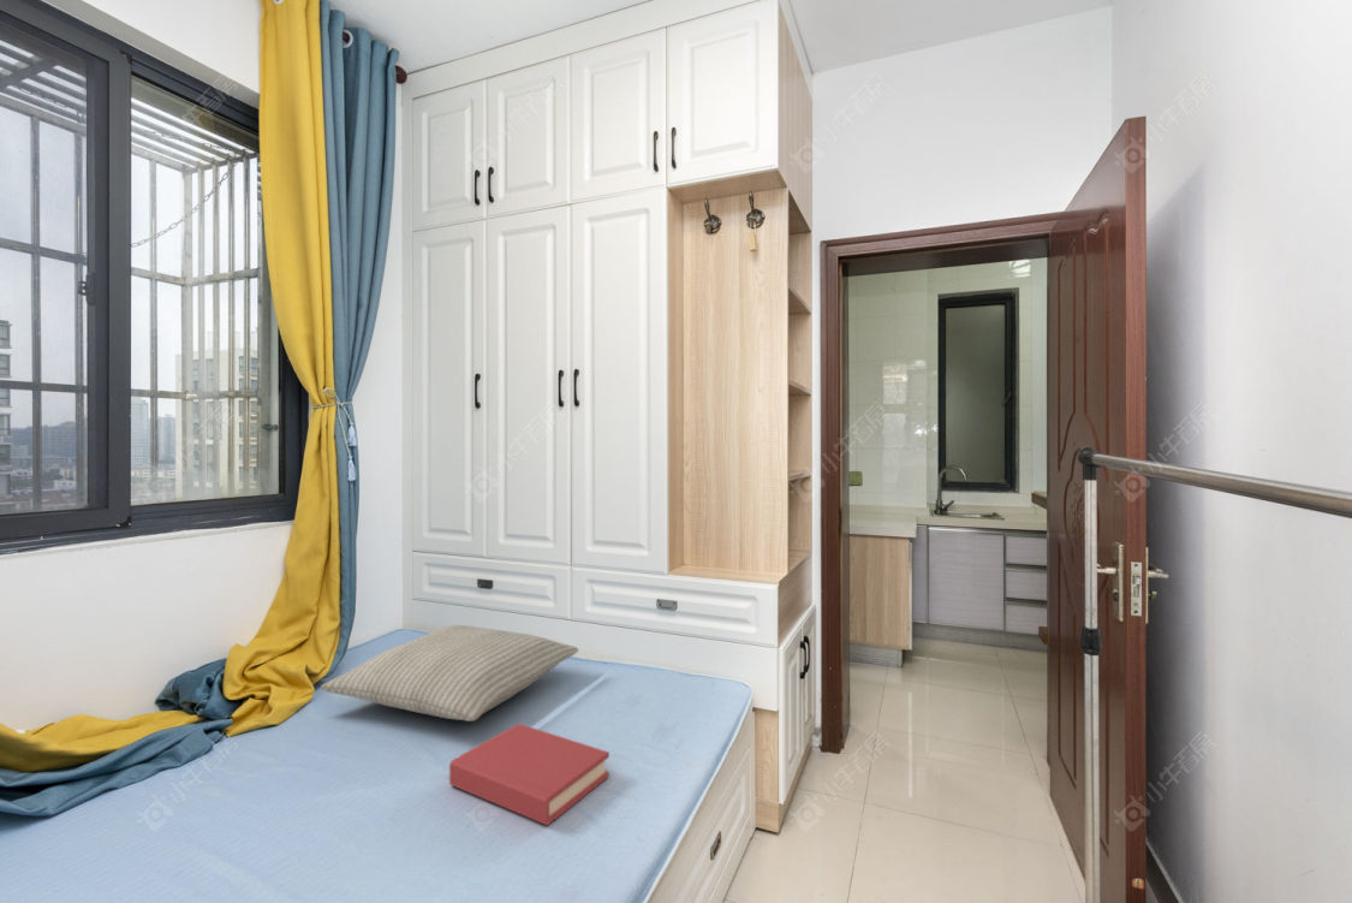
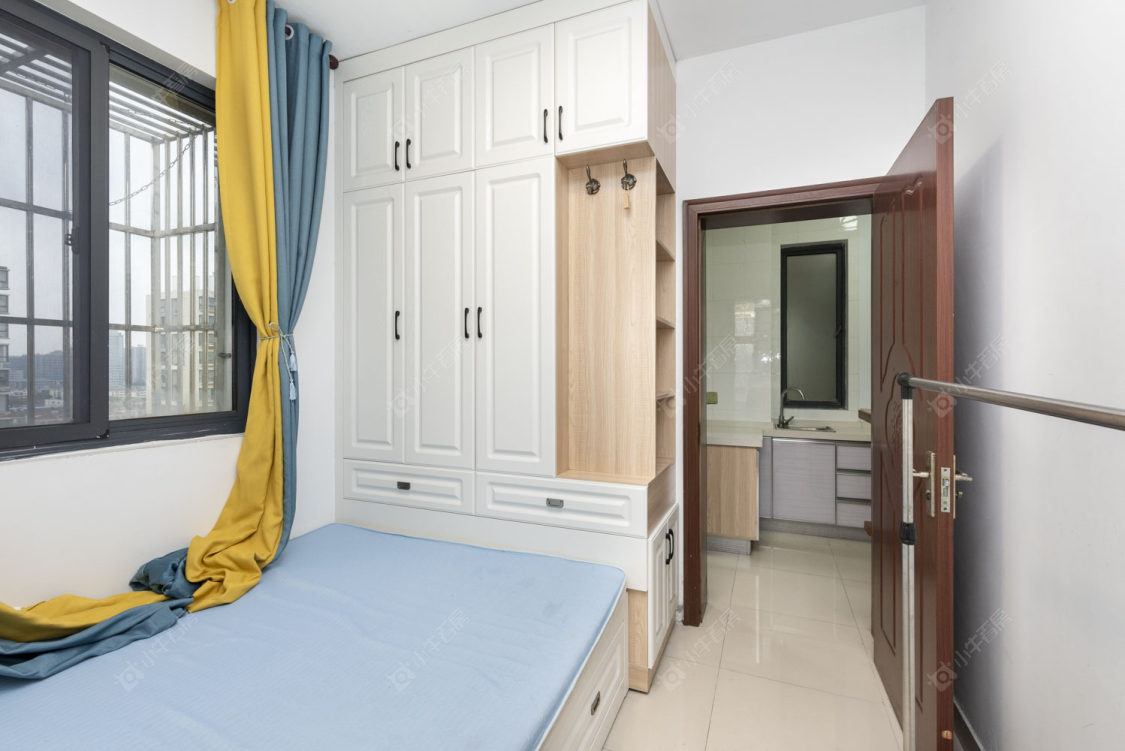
- pillow [320,624,579,723]
- hardback book [448,723,611,827]
